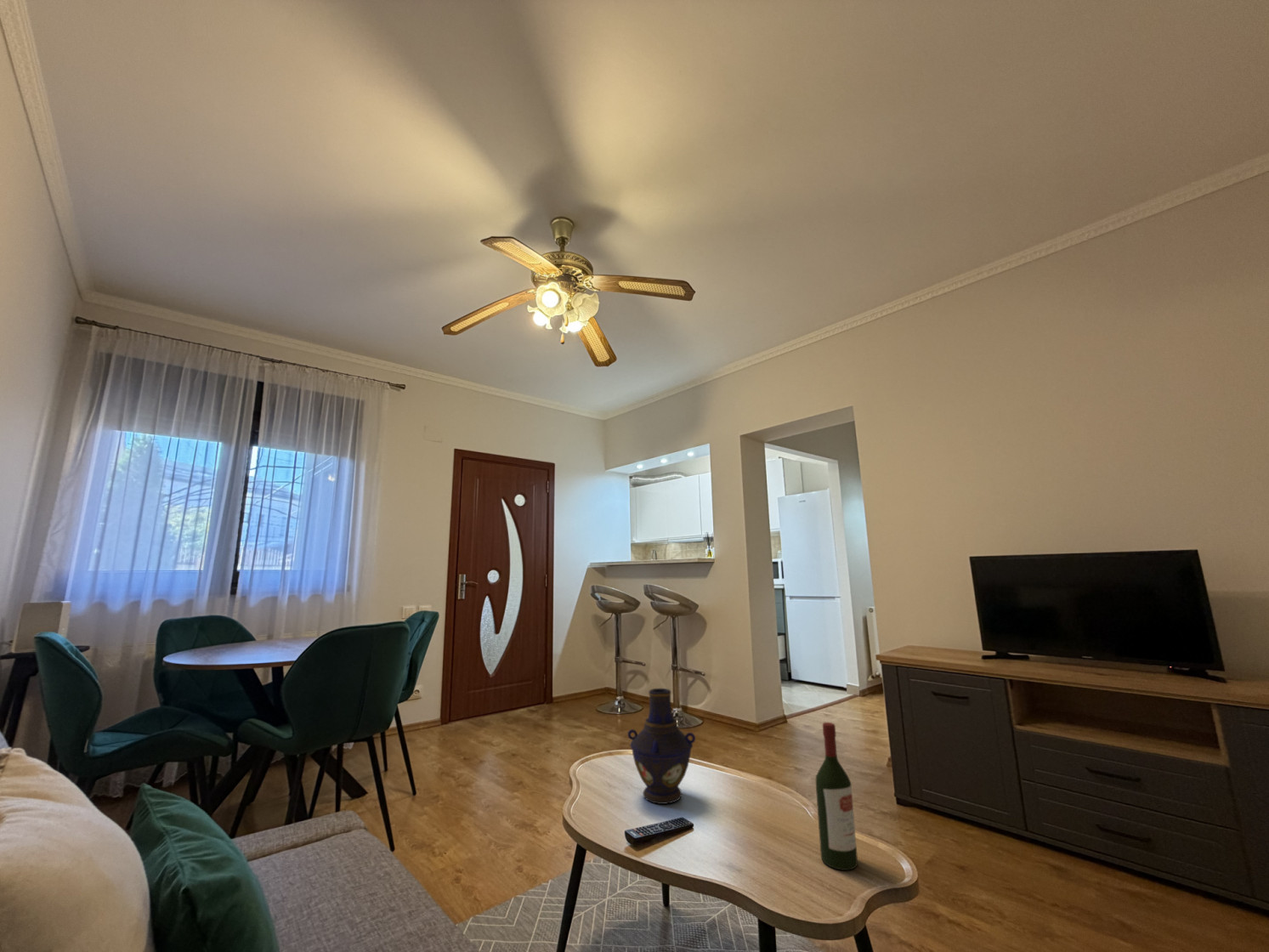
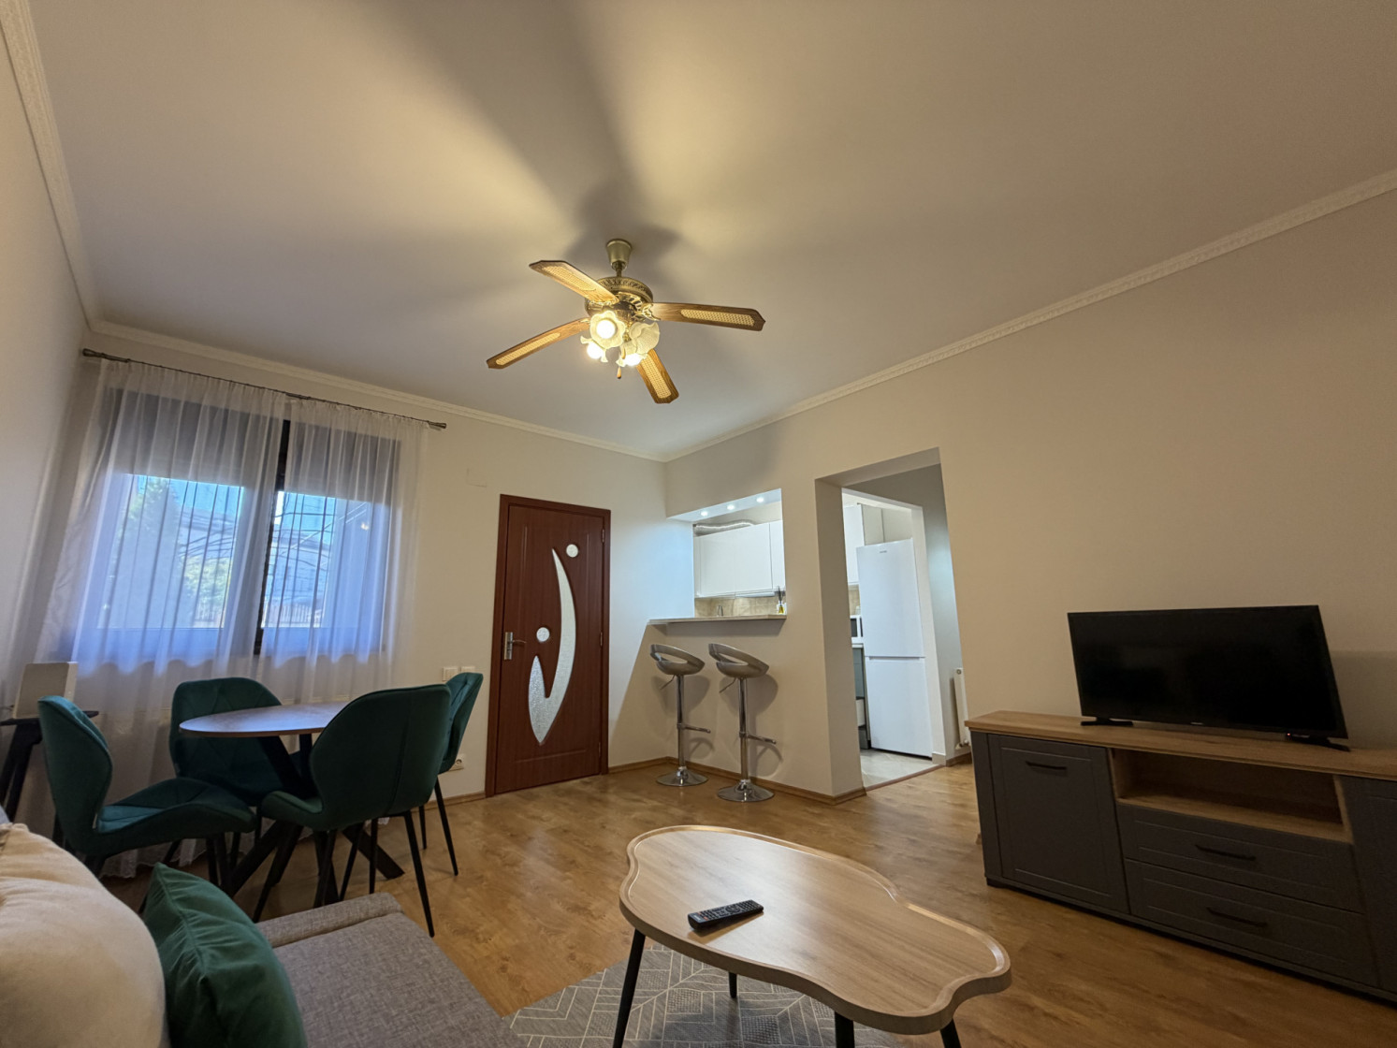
- wine bottle [815,722,858,871]
- vase [627,688,696,805]
